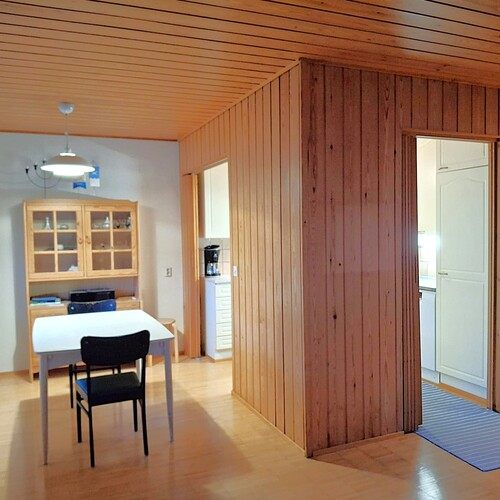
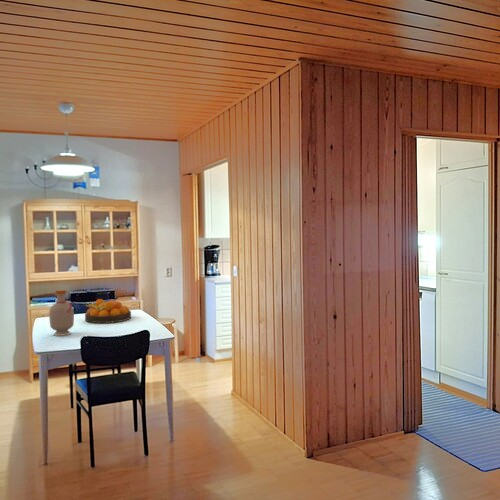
+ fruit bowl [83,298,132,324]
+ bottle [48,289,75,337]
